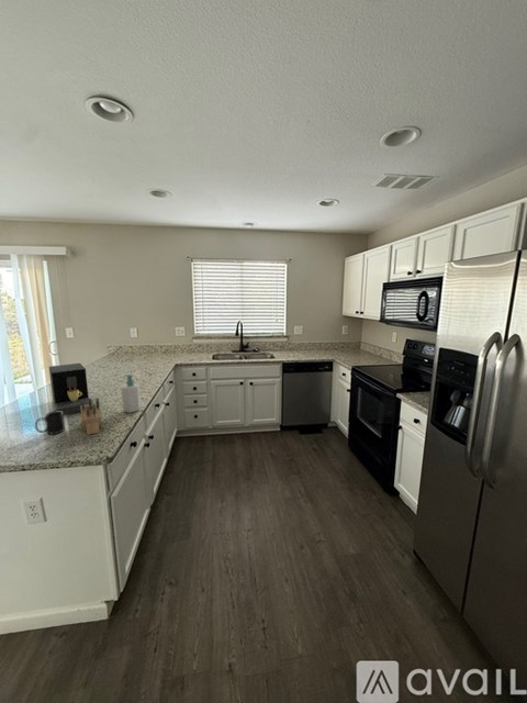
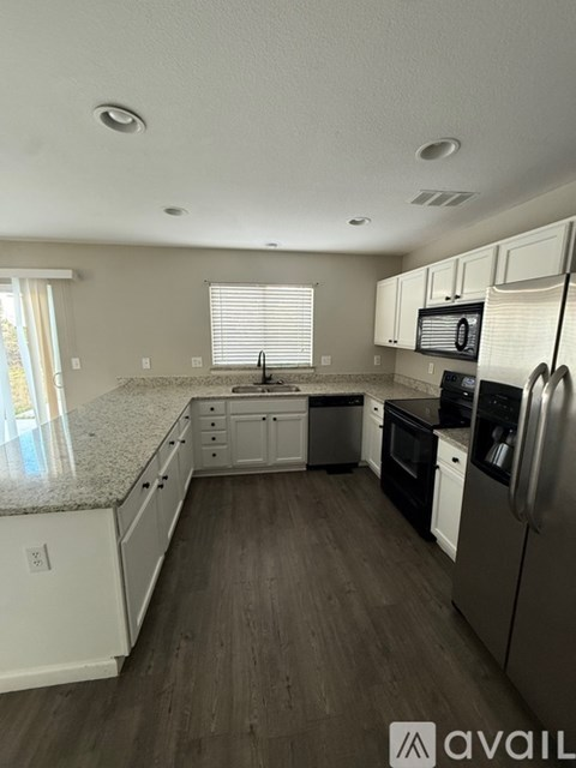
- soap bottle [121,373,142,414]
- mug [34,410,66,436]
- knife block [80,397,103,436]
- coffee maker [48,362,93,415]
